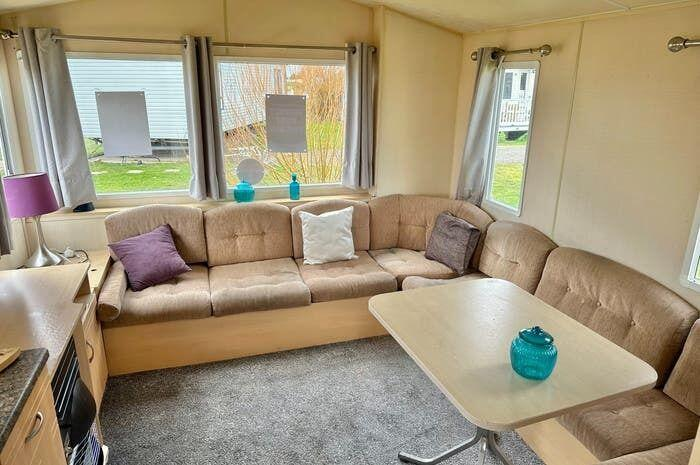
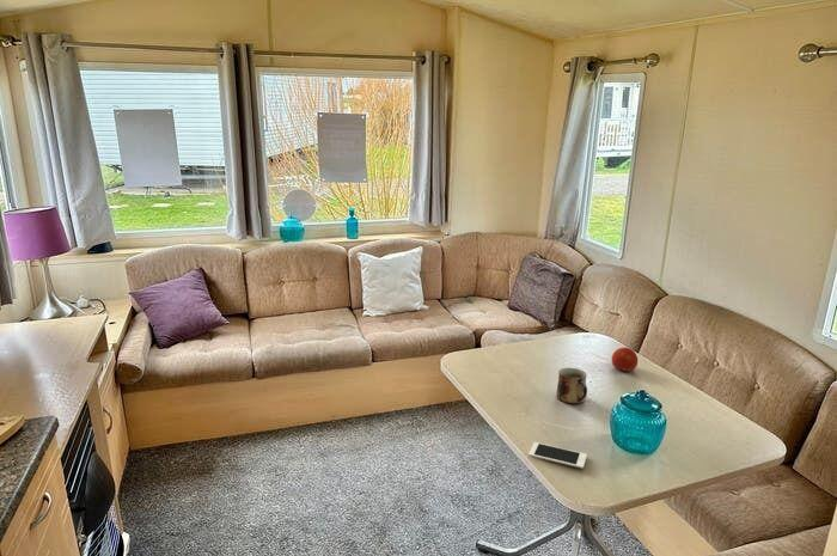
+ mug [556,367,588,405]
+ cell phone [529,441,588,470]
+ fruit [611,347,639,373]
